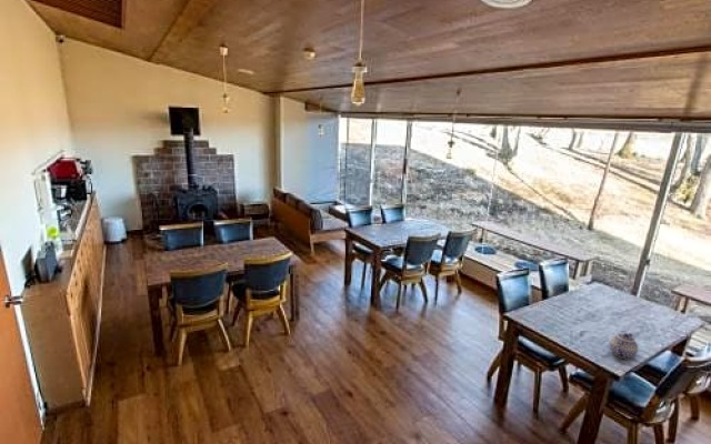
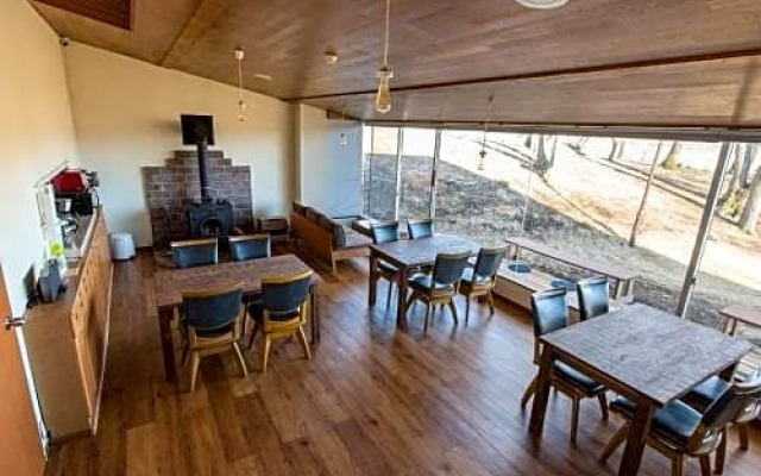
- teapot [608,332,639,360]
